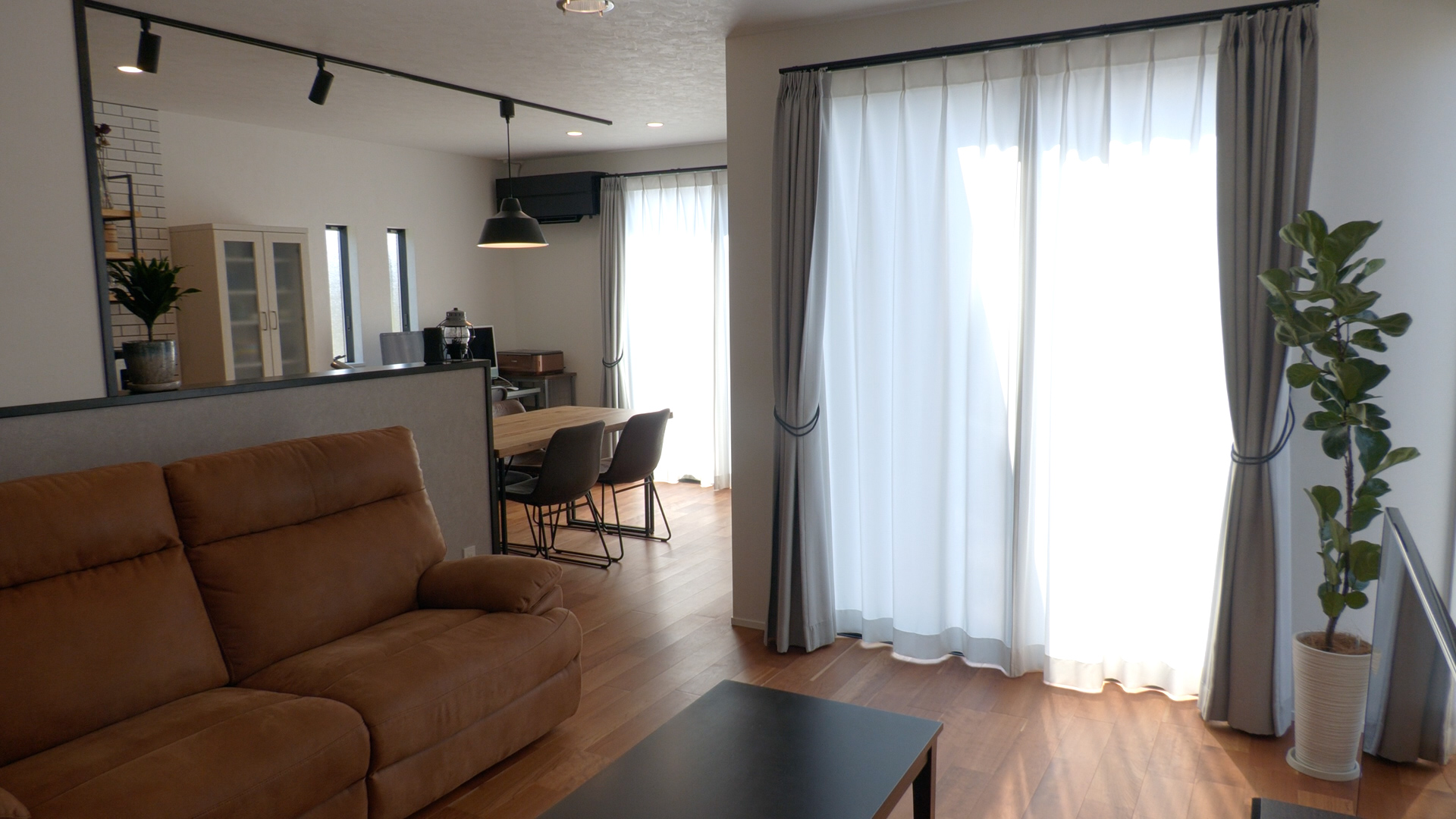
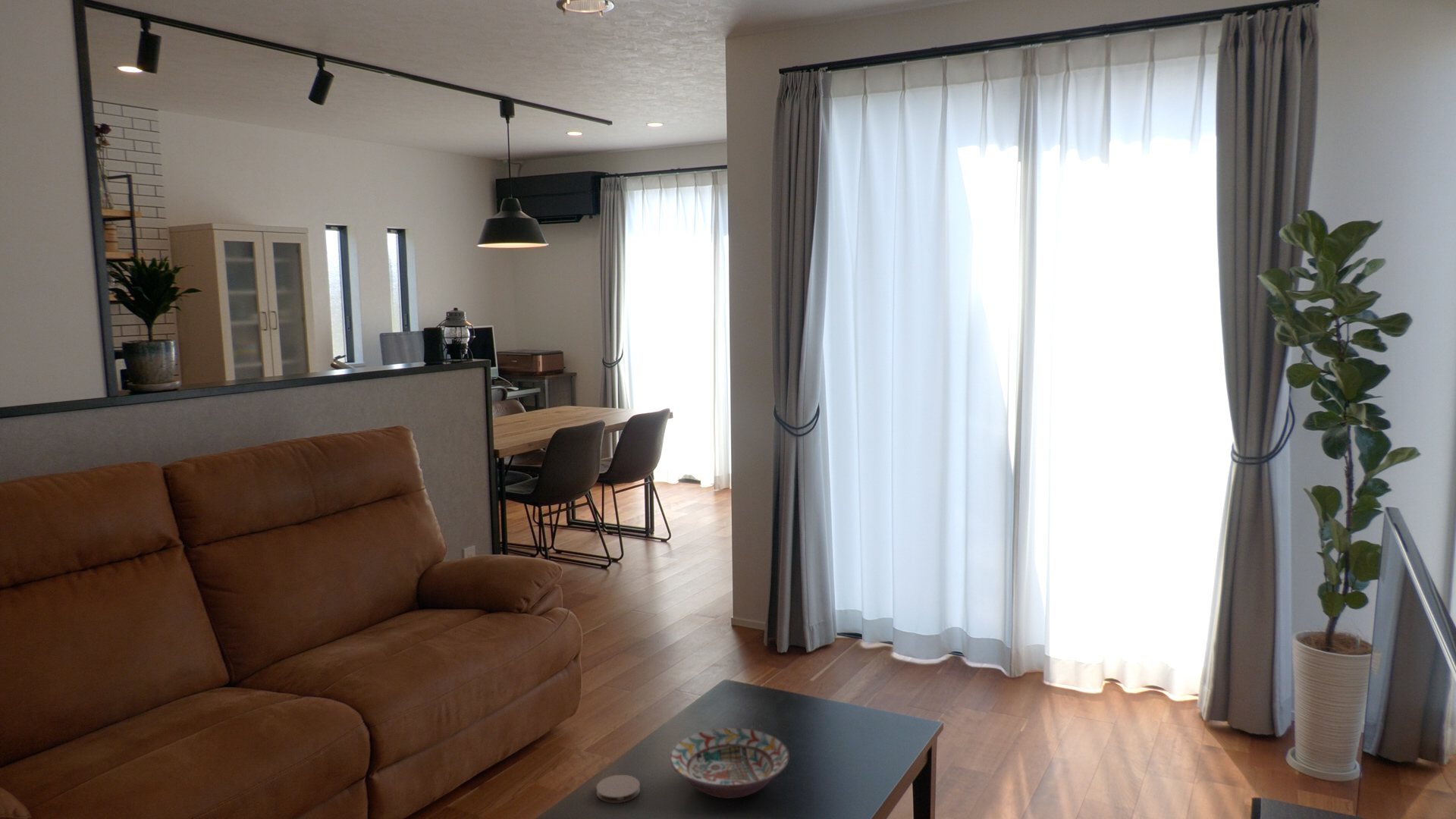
+ coaster [595,774,641,804]
+ decorative bowl [669,727,790,799]
